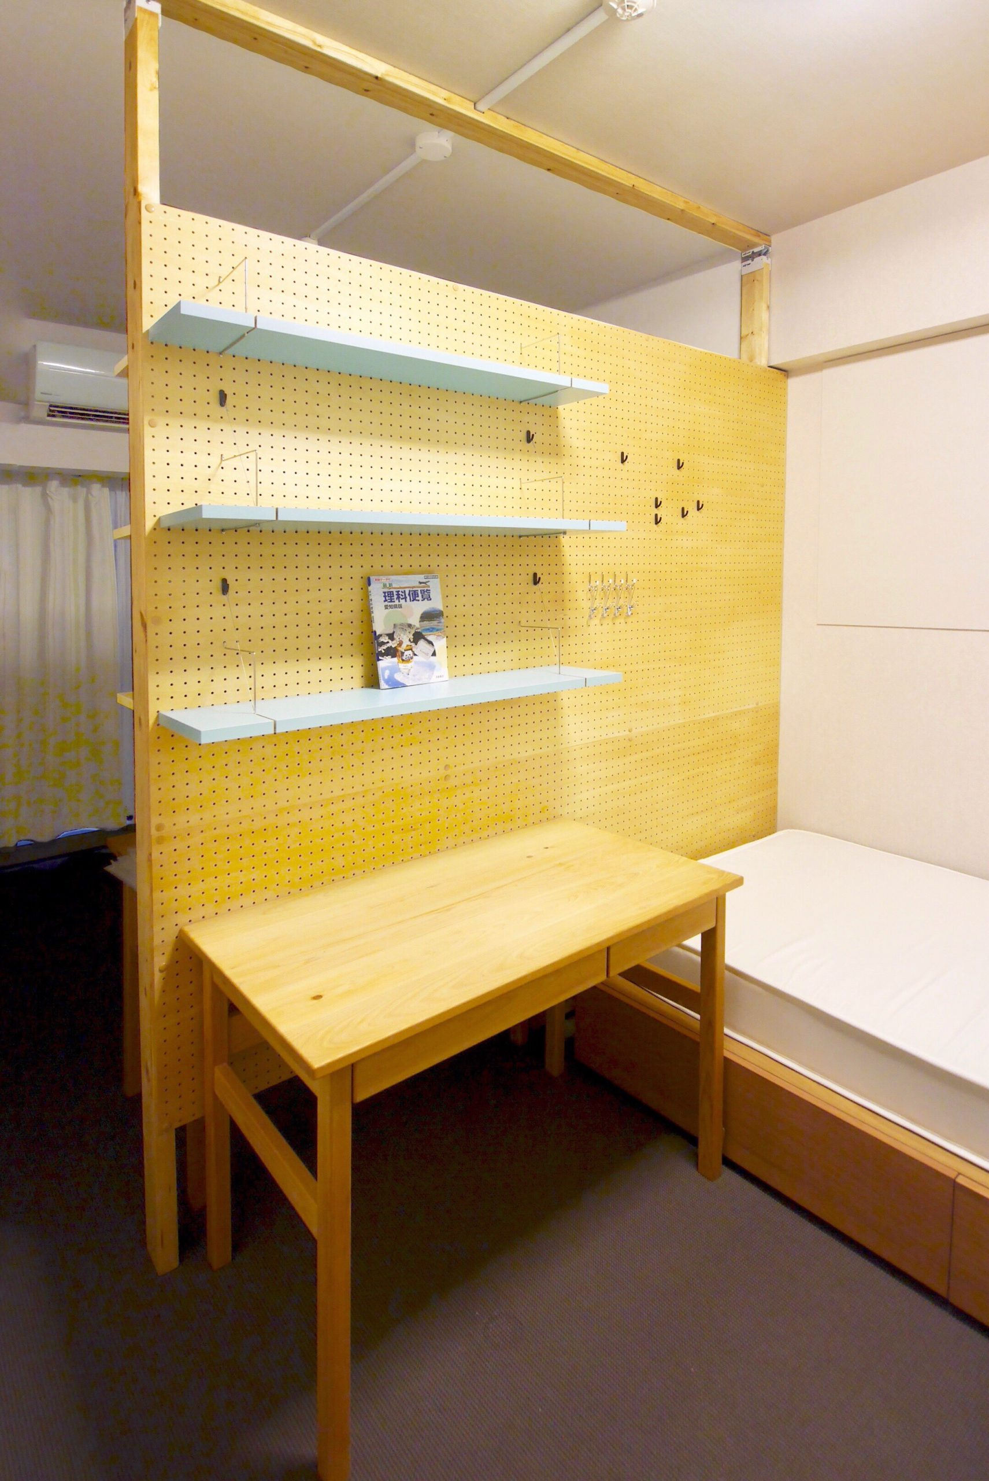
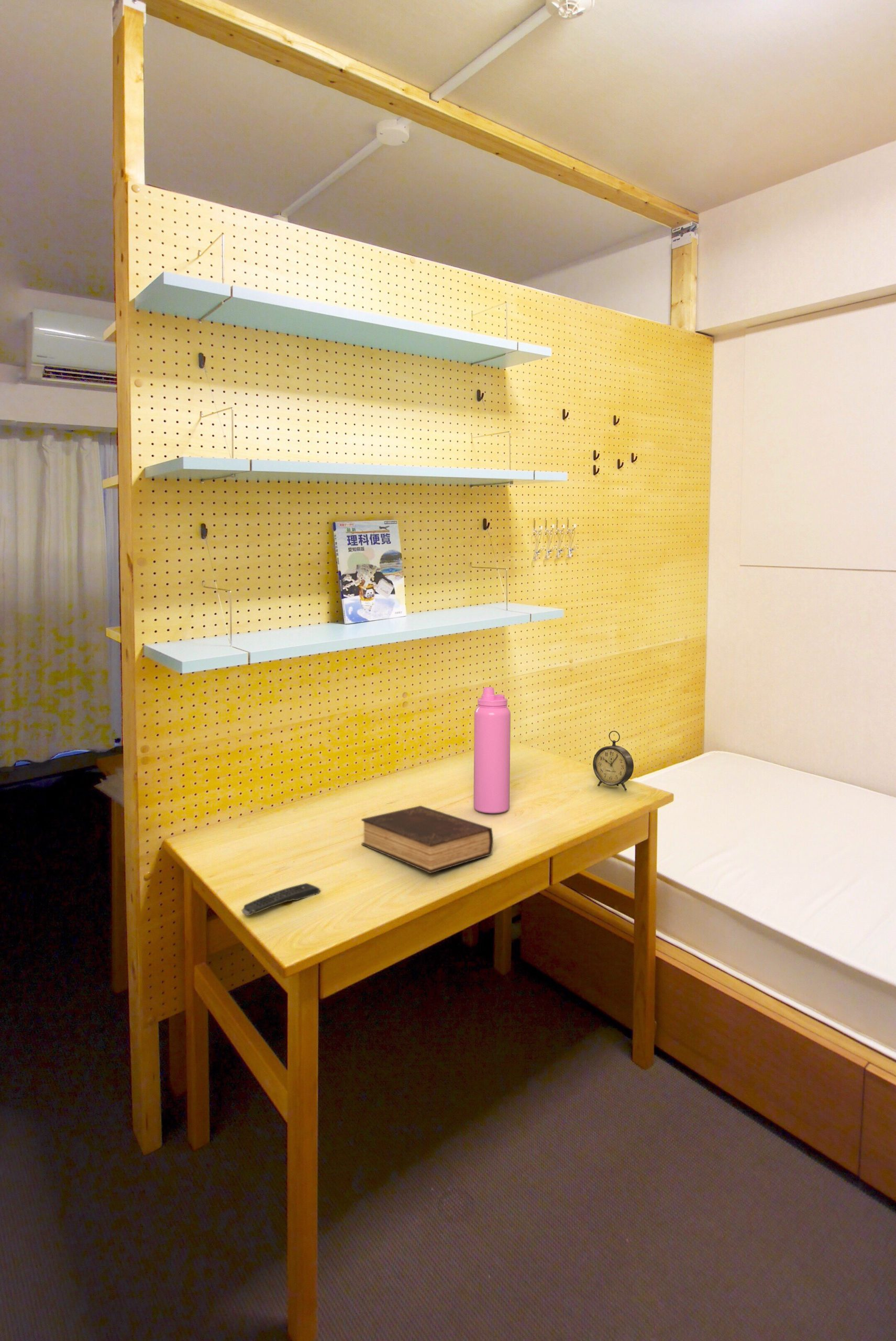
+ alarm clock [592,730,634,791]
+ water bottle [473,687,511,814]
+ remote control [241,883,320,916]
+ book [361,805,494,874]
